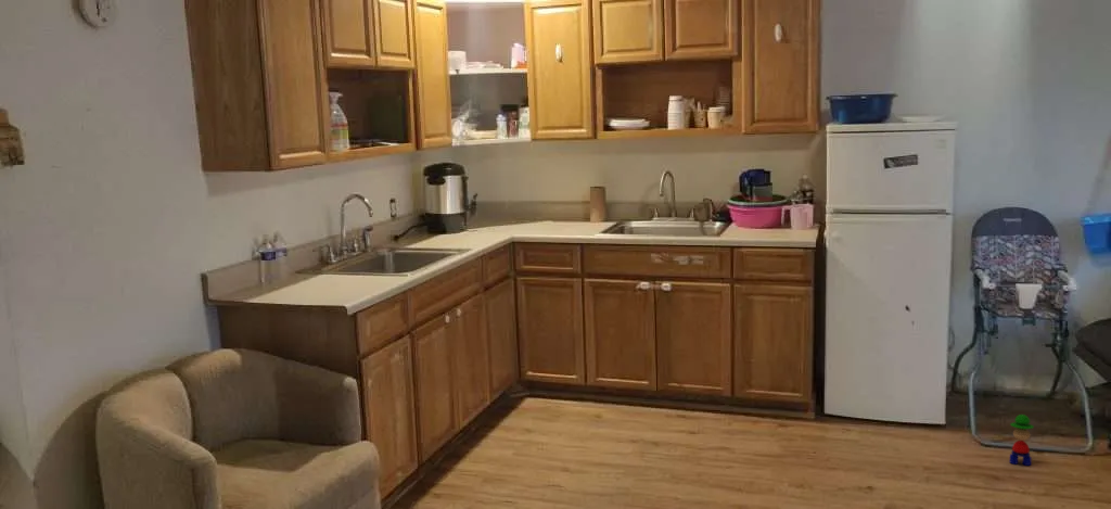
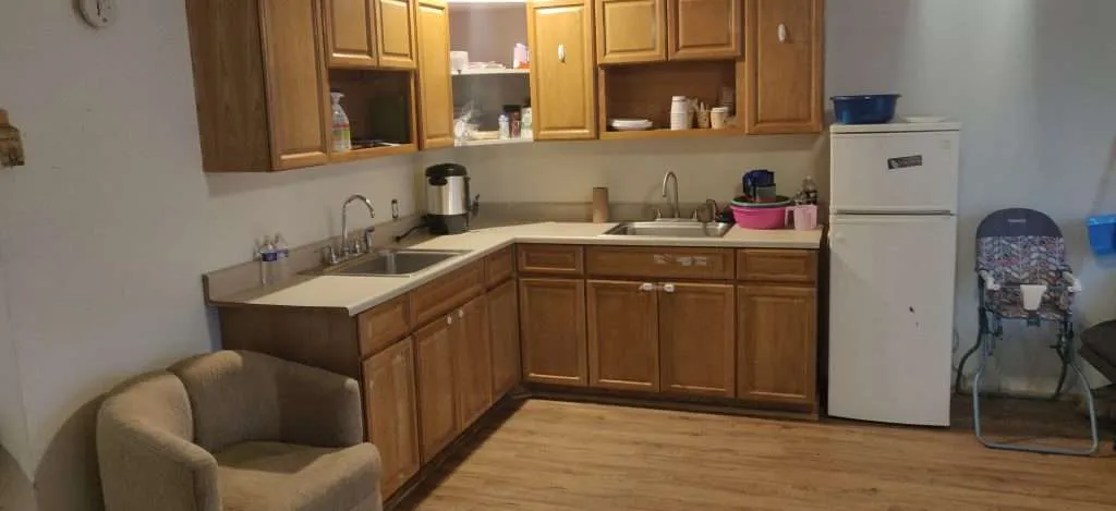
- stacking toy [1009,413,1035,467]
